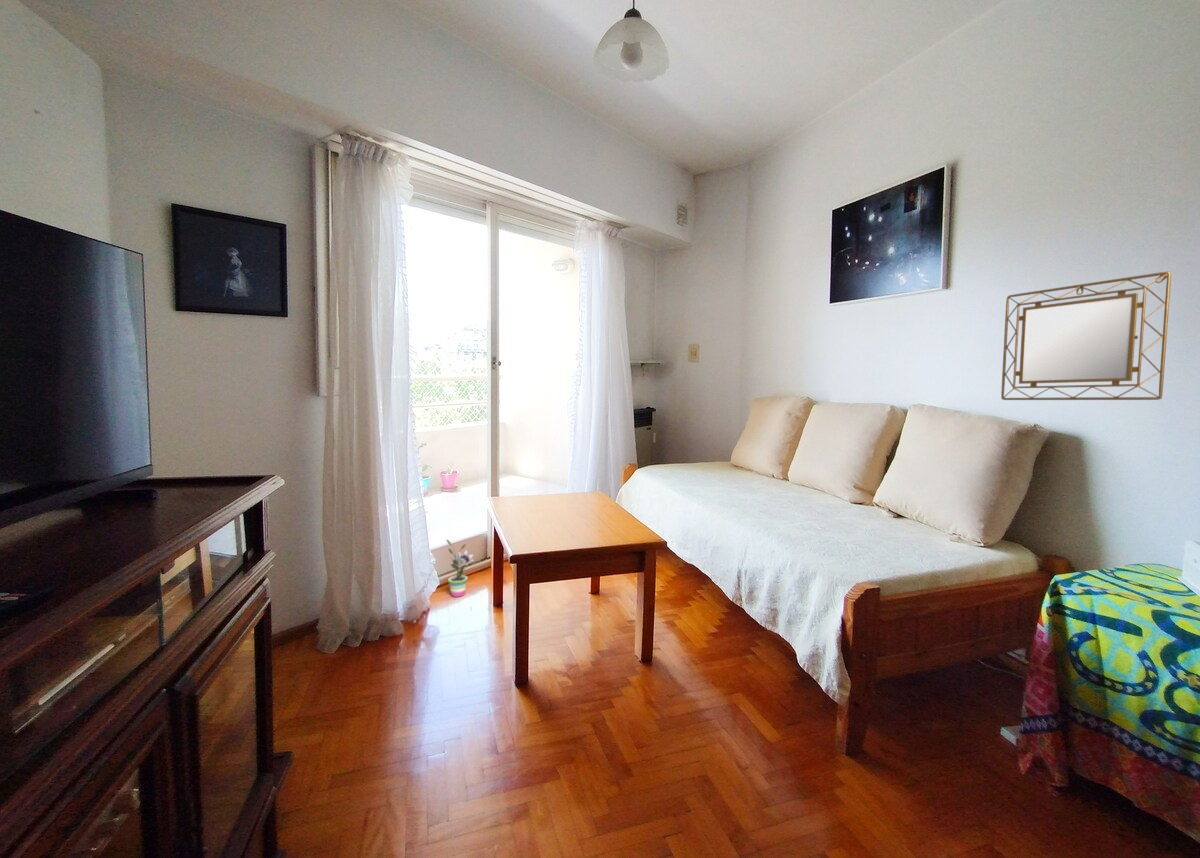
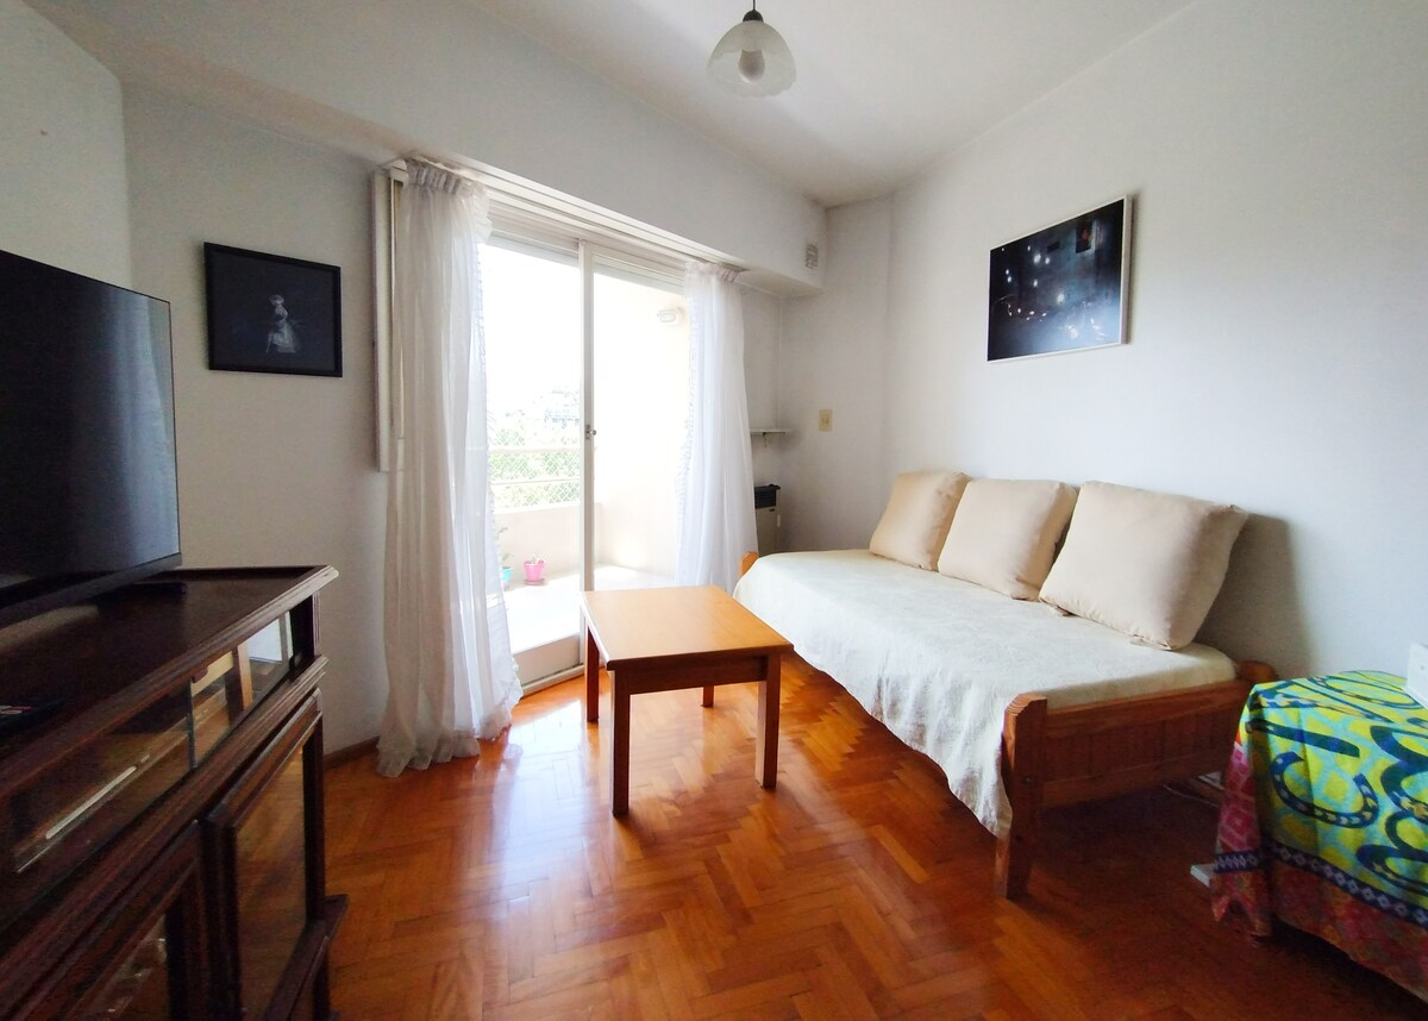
- potted plant [445,538,475,598]
- home mirror [1000,271,1172,401]
